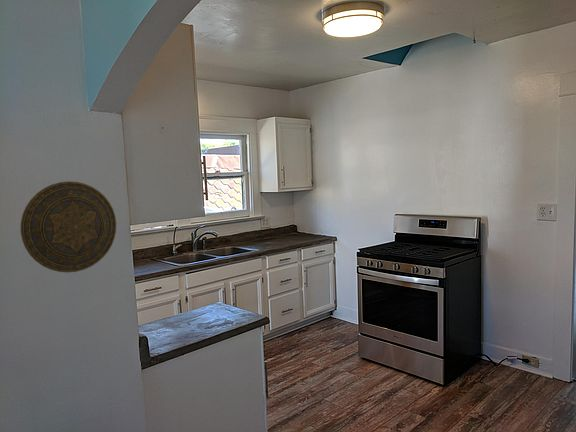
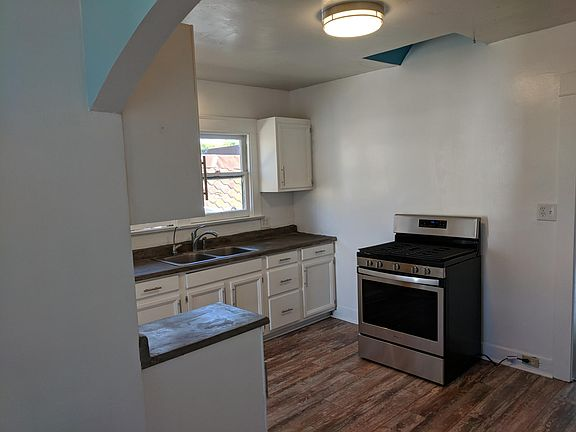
- decorative plate [20,180,117,274]
